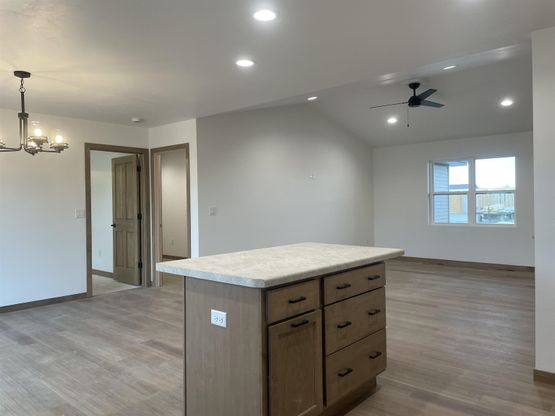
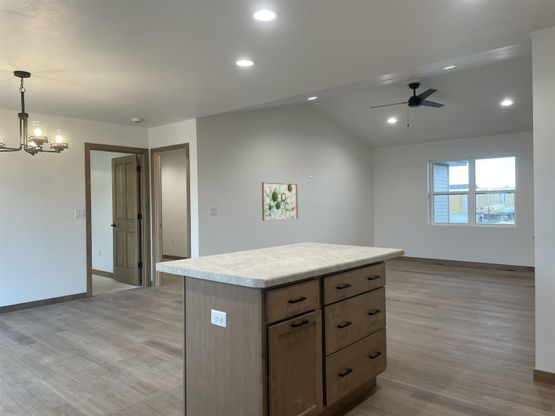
+ wall art [261,181,299,222]
